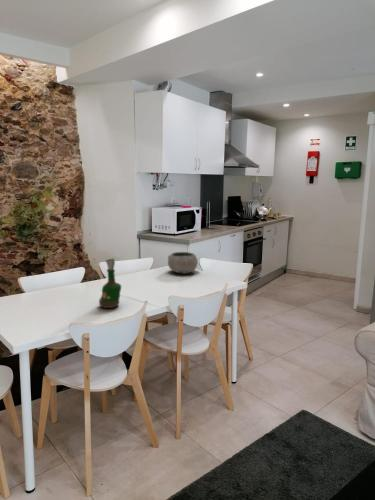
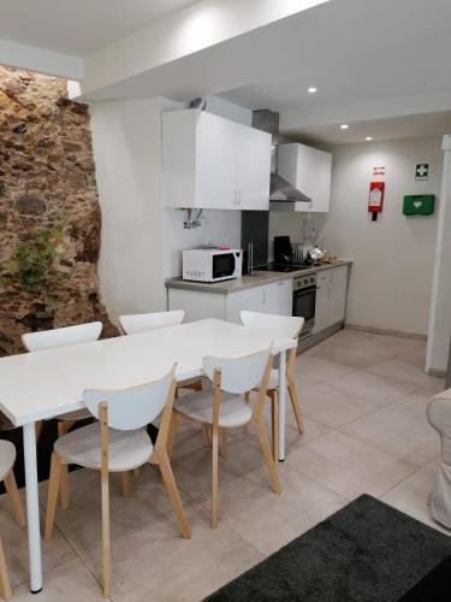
- grog bottle [98,257,122,309]
- bowl [167,251,199,275]
